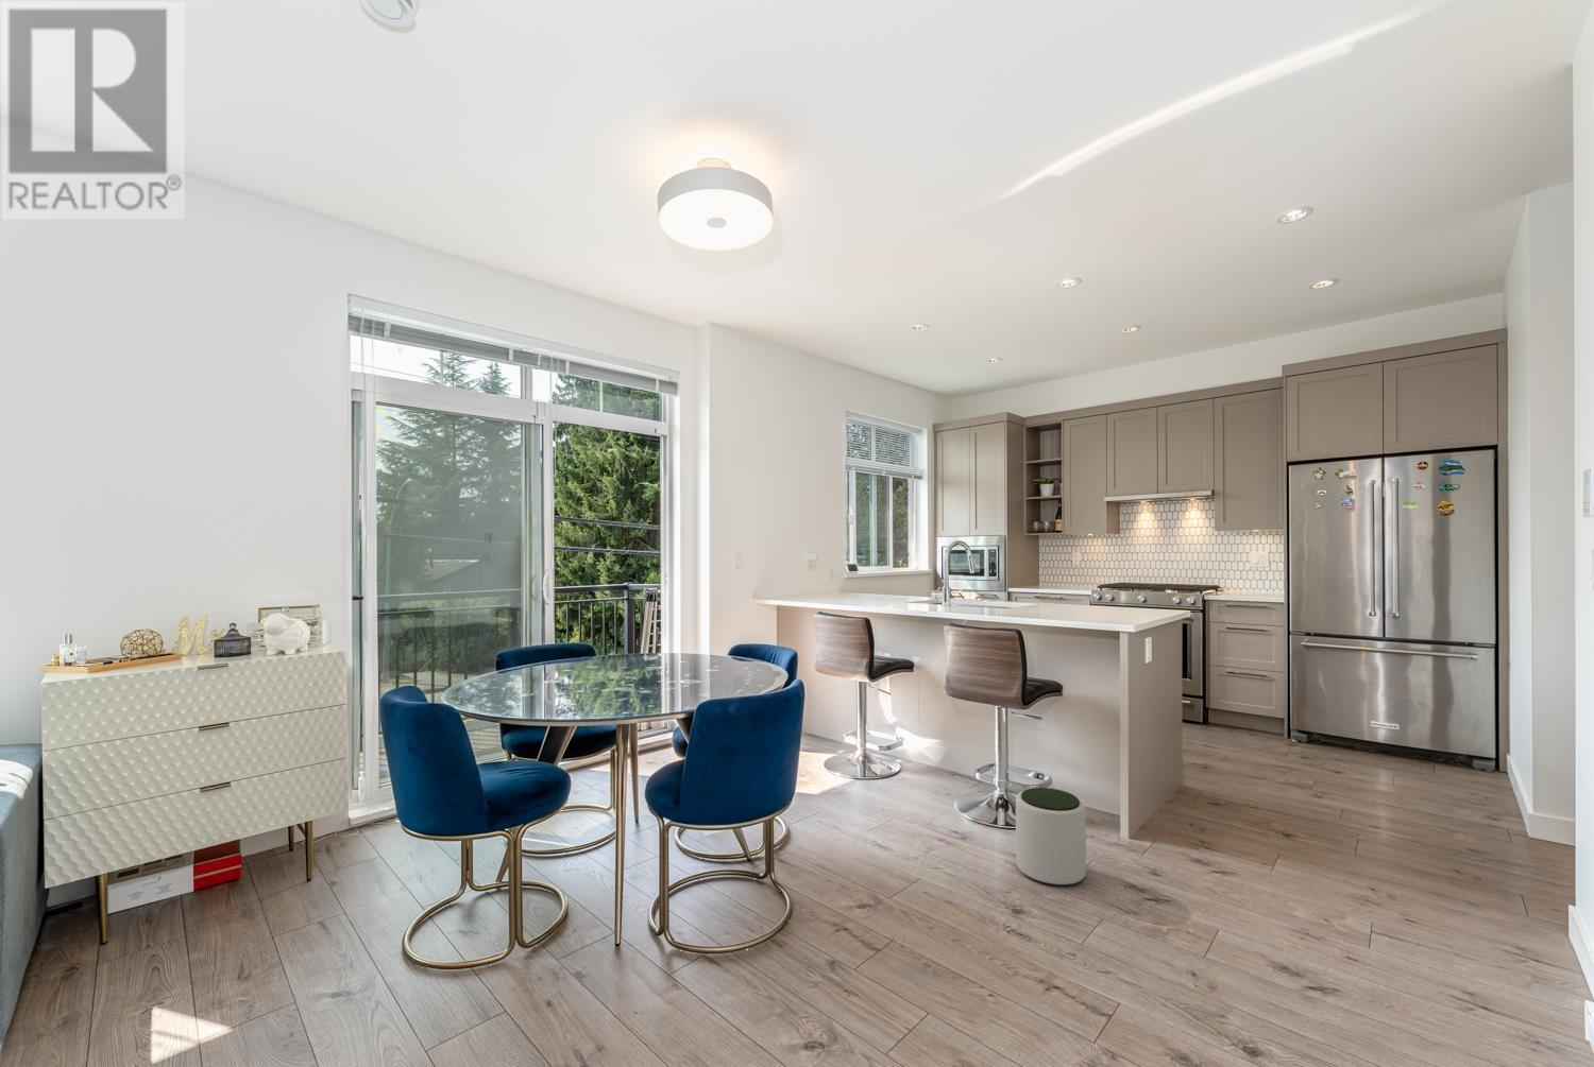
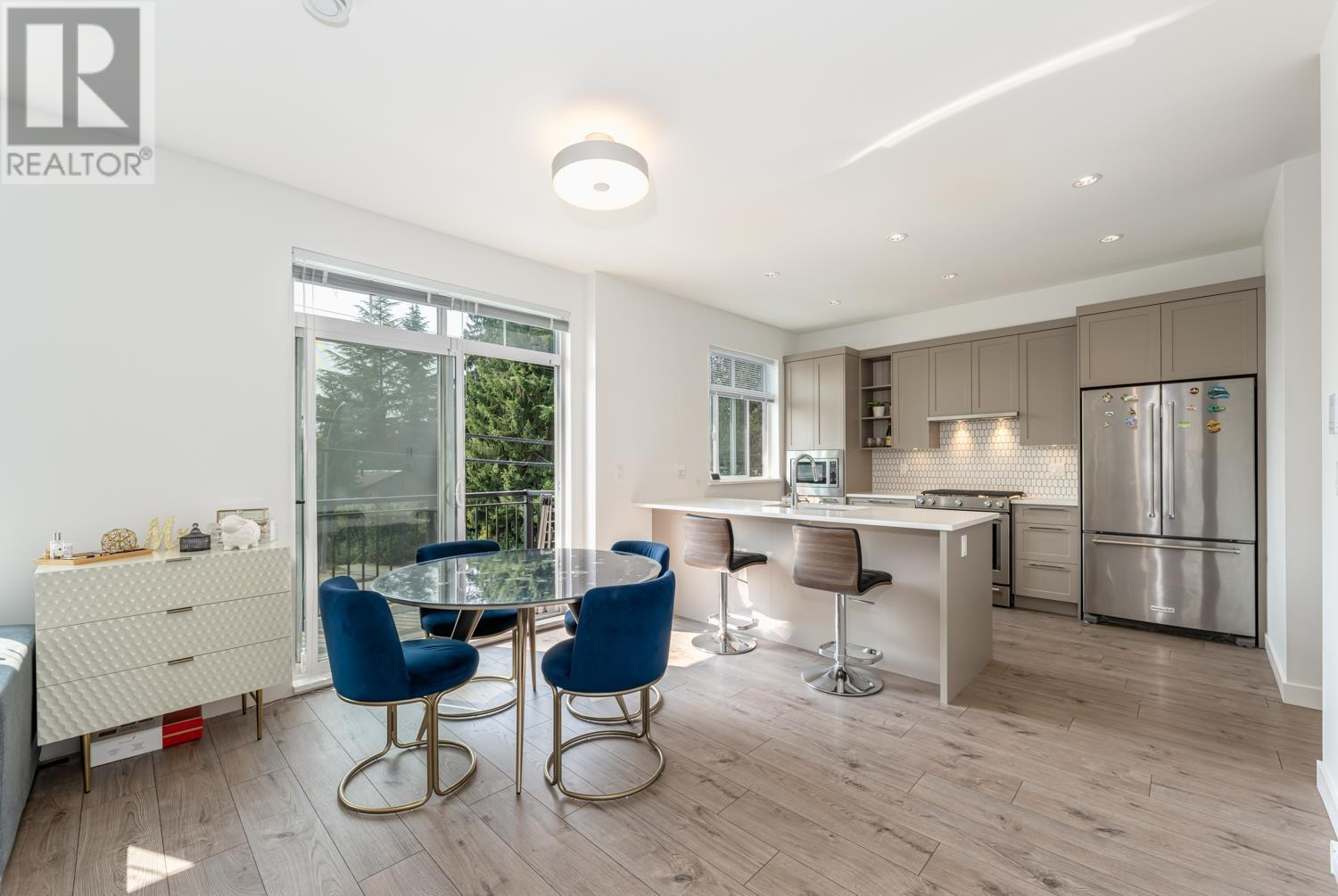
- plant pot [1015,787,1088,886]
